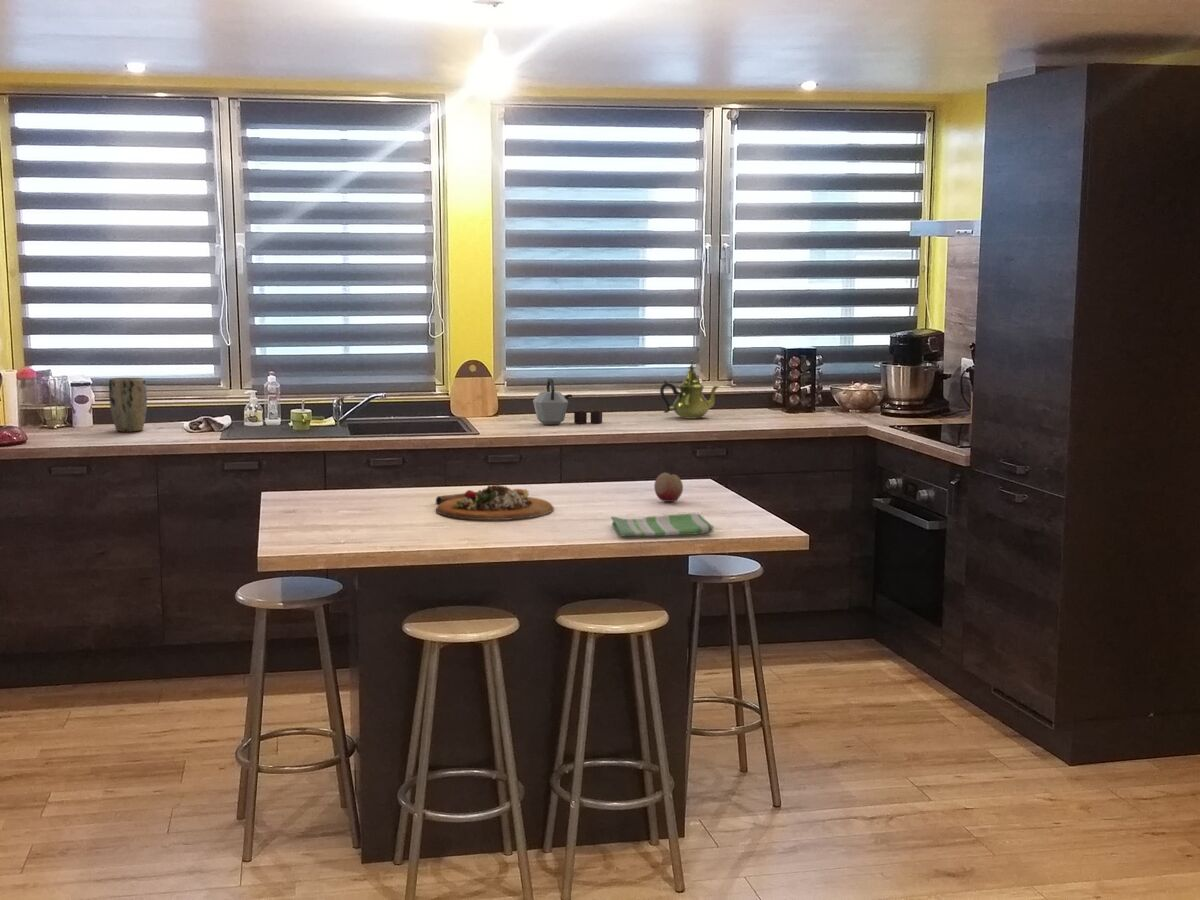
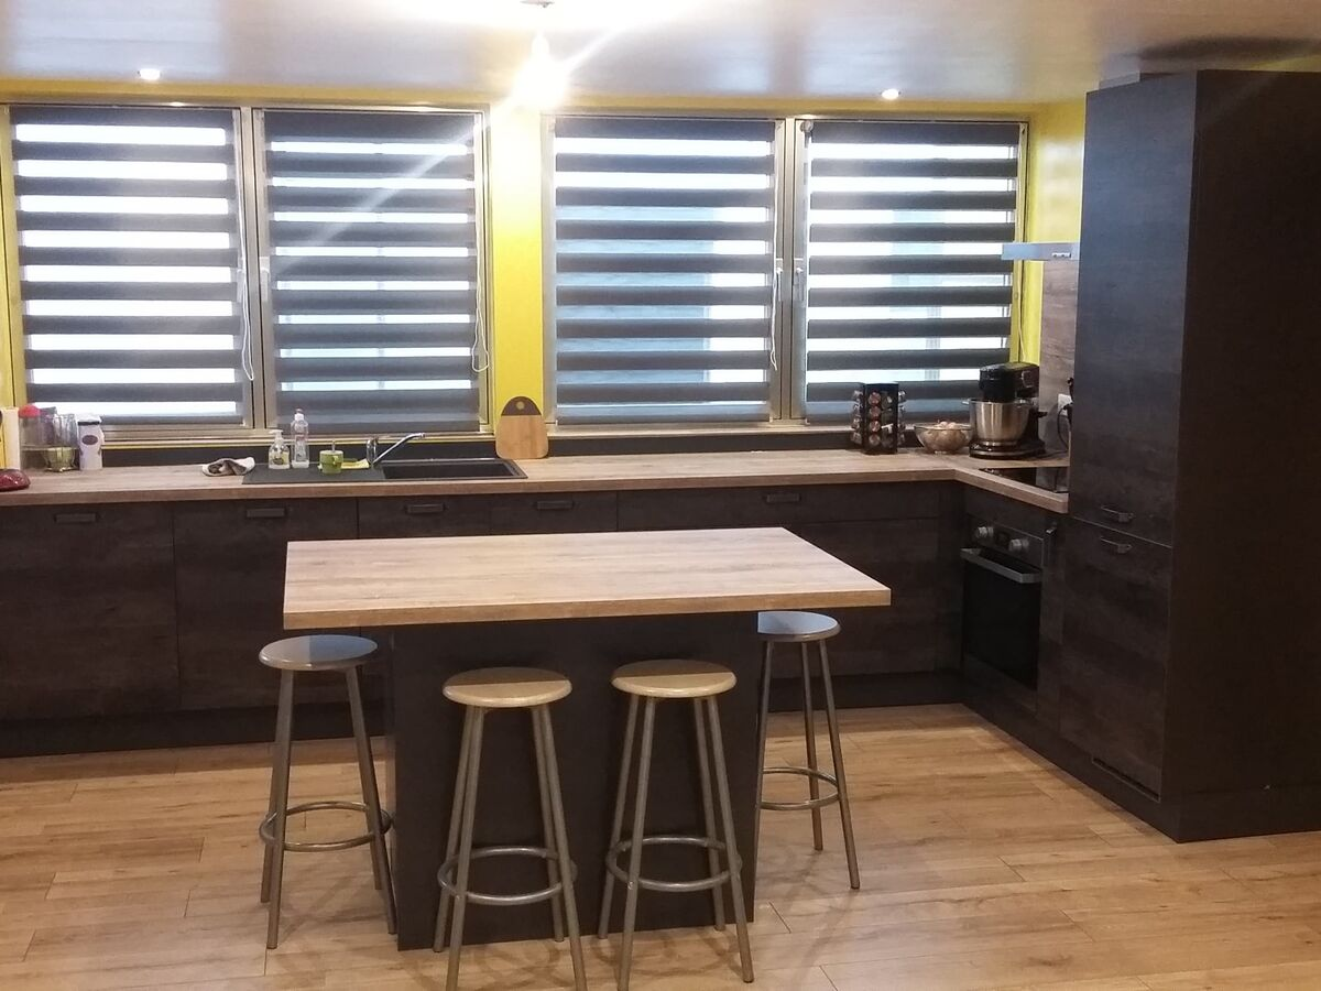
- teapot [659,360,721,420]
- dish towel [610,512,715,537]
- plant pot [108,377,148,433]
- cutting board [435,484,555,521]
- fruit [653,472,684,503]
- kettle [532,377,603,426]
